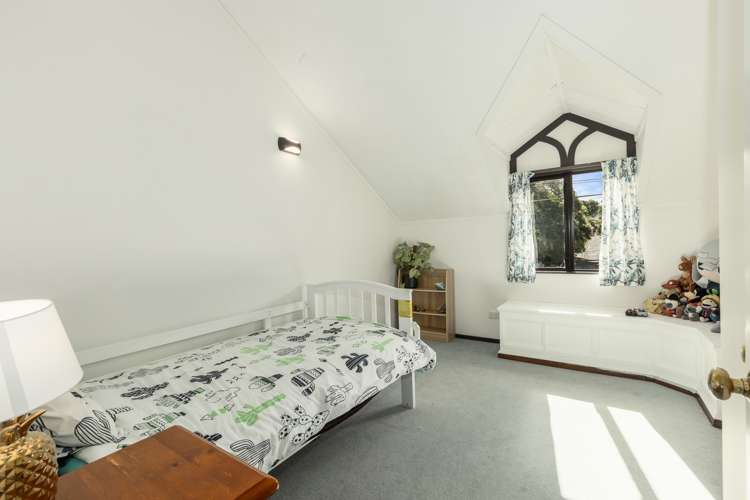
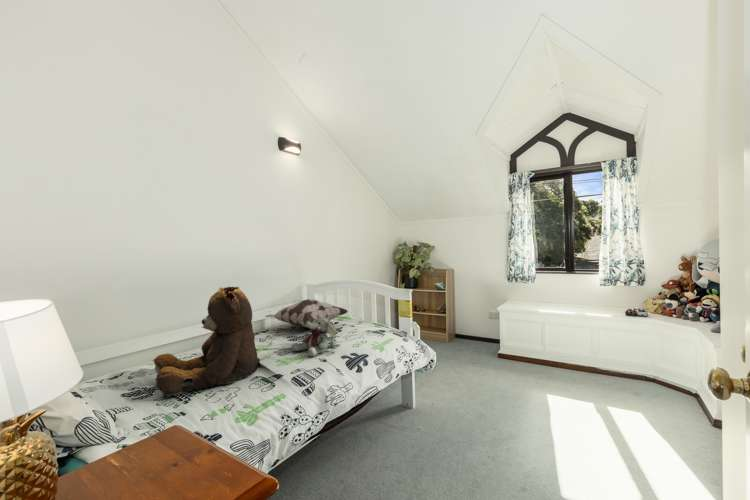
+ teddy bear [151,286,262,398]
+ plush elephant [290,314,338,358]
+ decorative pillow [264,298,349,329]
